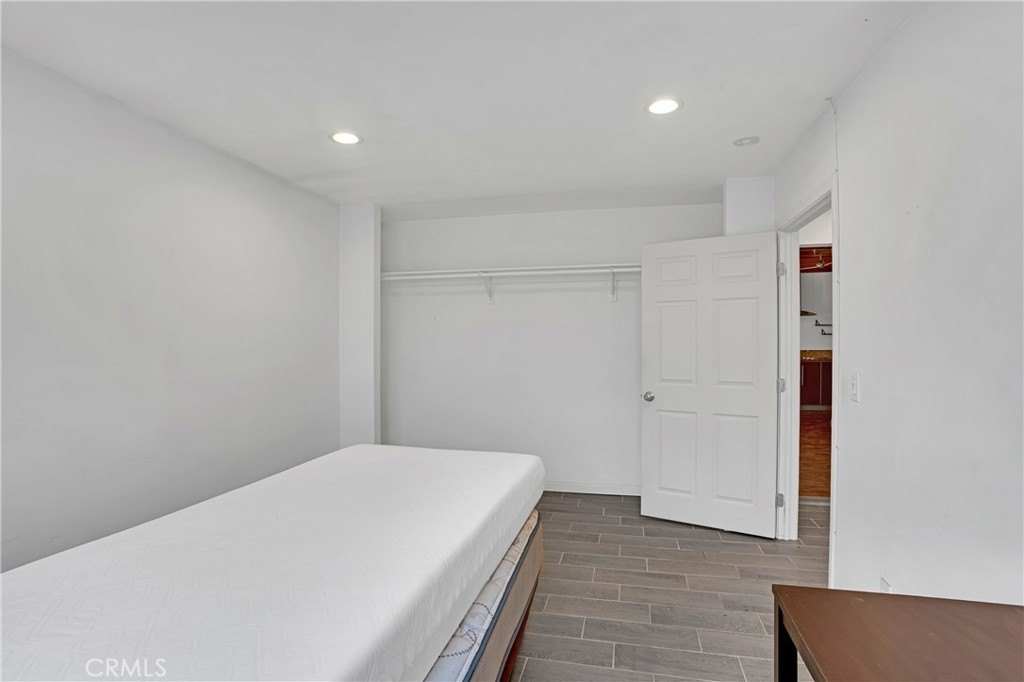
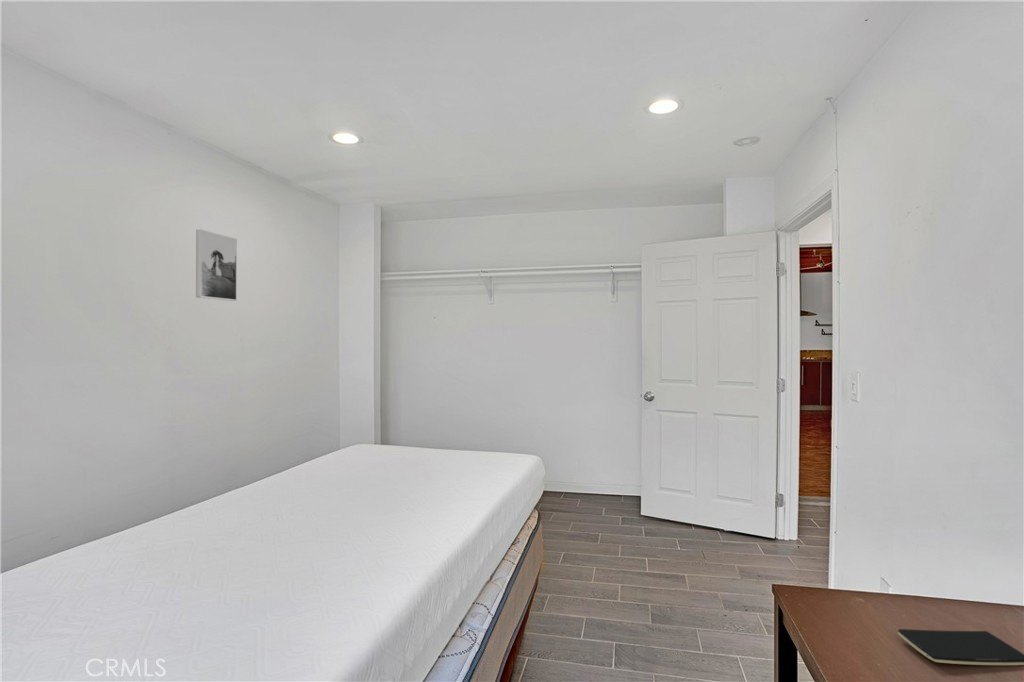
+ smartphone [897,628,1024,666]
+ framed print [195,229,238,302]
